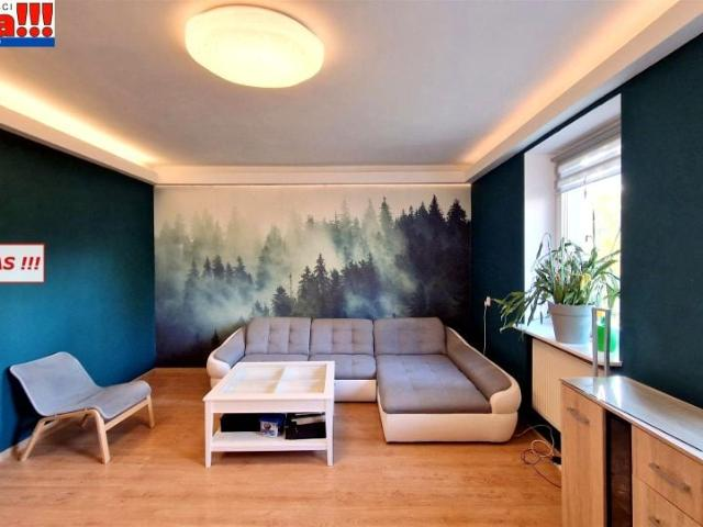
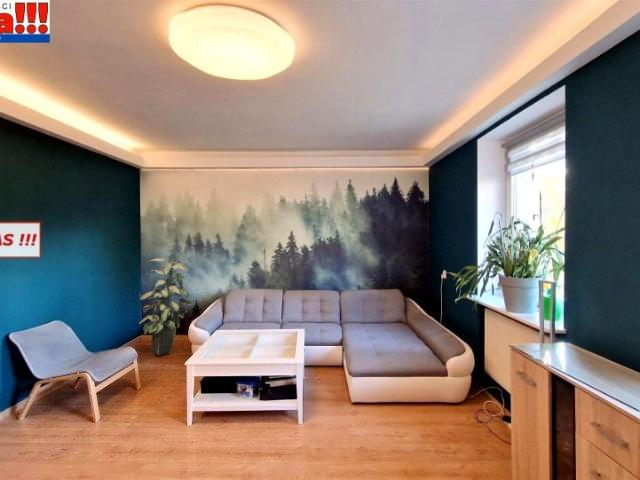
+ indoor plant [138,257,196,357]
